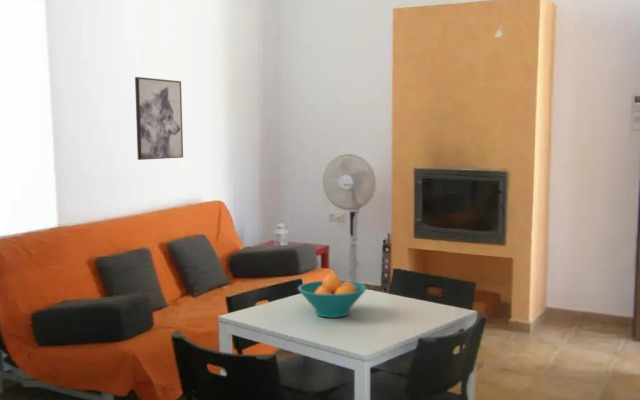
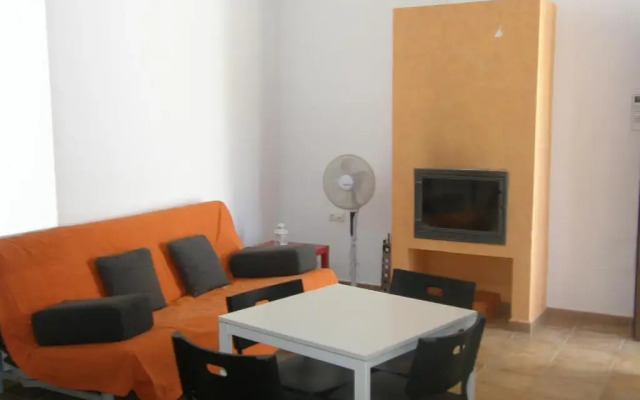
- fruit bowl [297,274,368,319]
- wall art [134,76,184,161]
